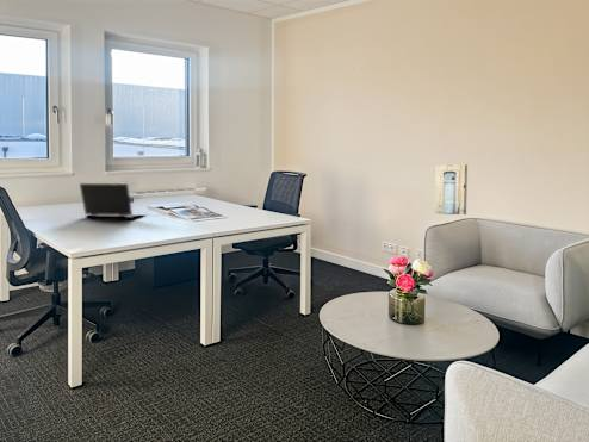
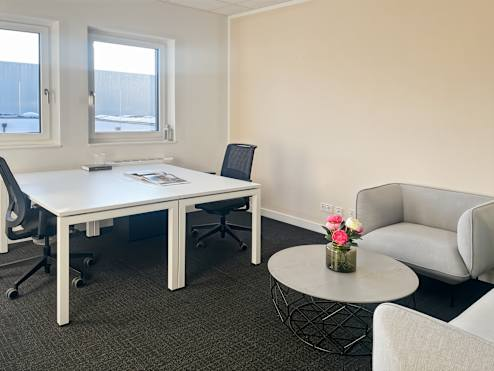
- wall art [434,163,469,216]
- laptop [79,182,149,219]
